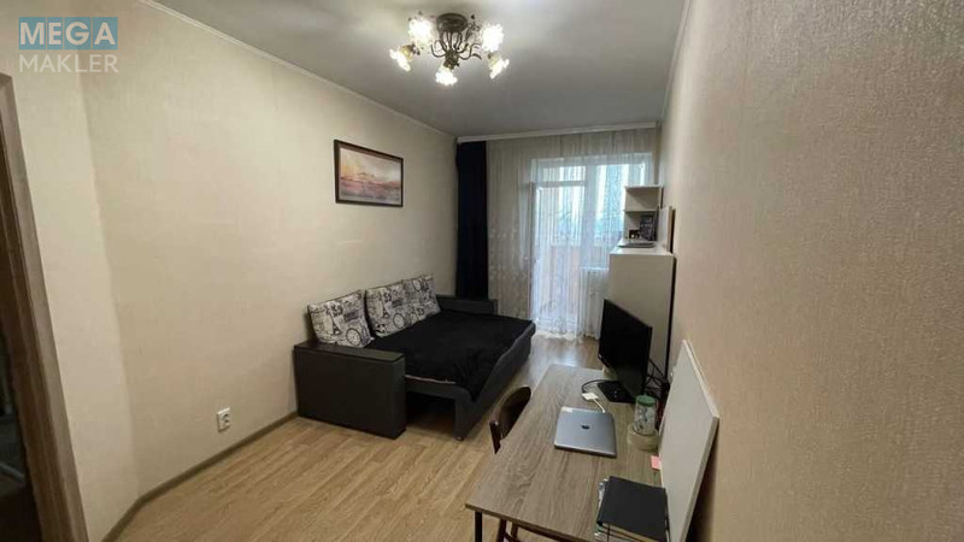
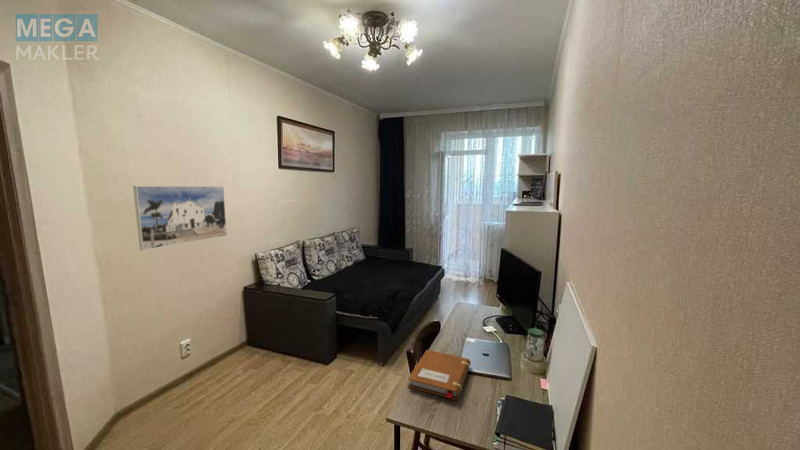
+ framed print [132,185,228,251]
+ notebook [407,349,471,400]
